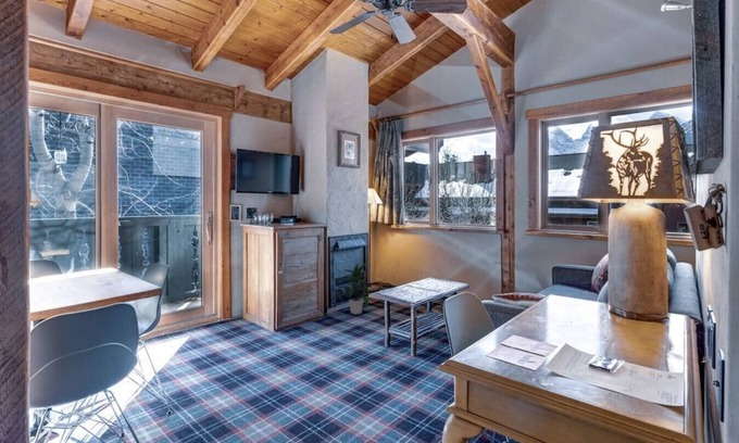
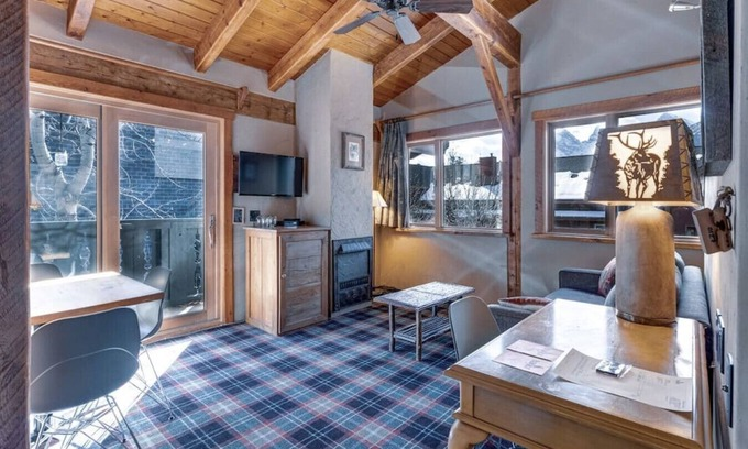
- indoor plant [335,263,374,315]
